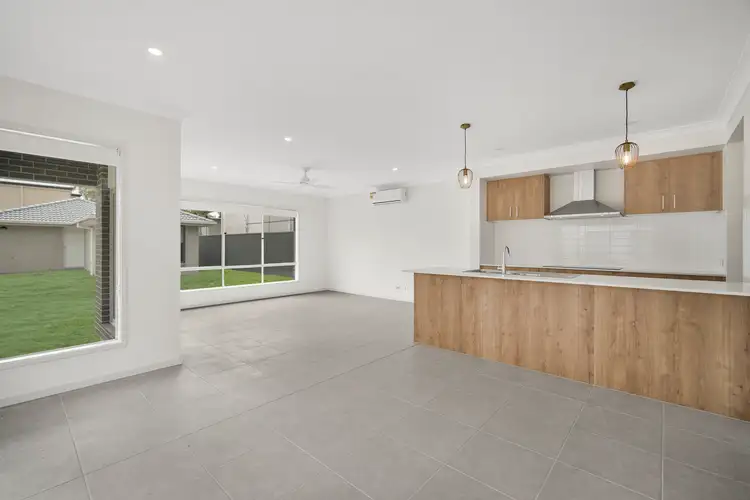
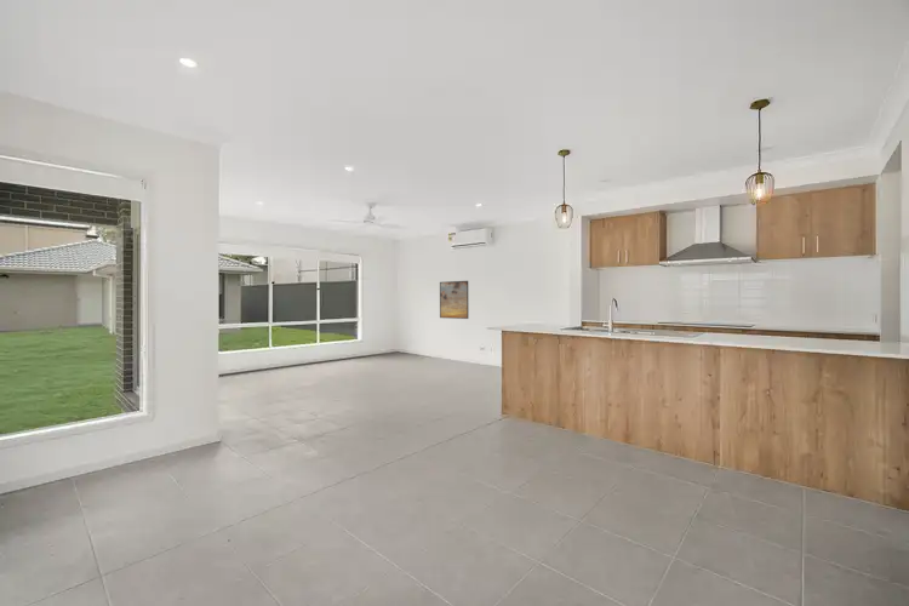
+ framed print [439,280,469,320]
